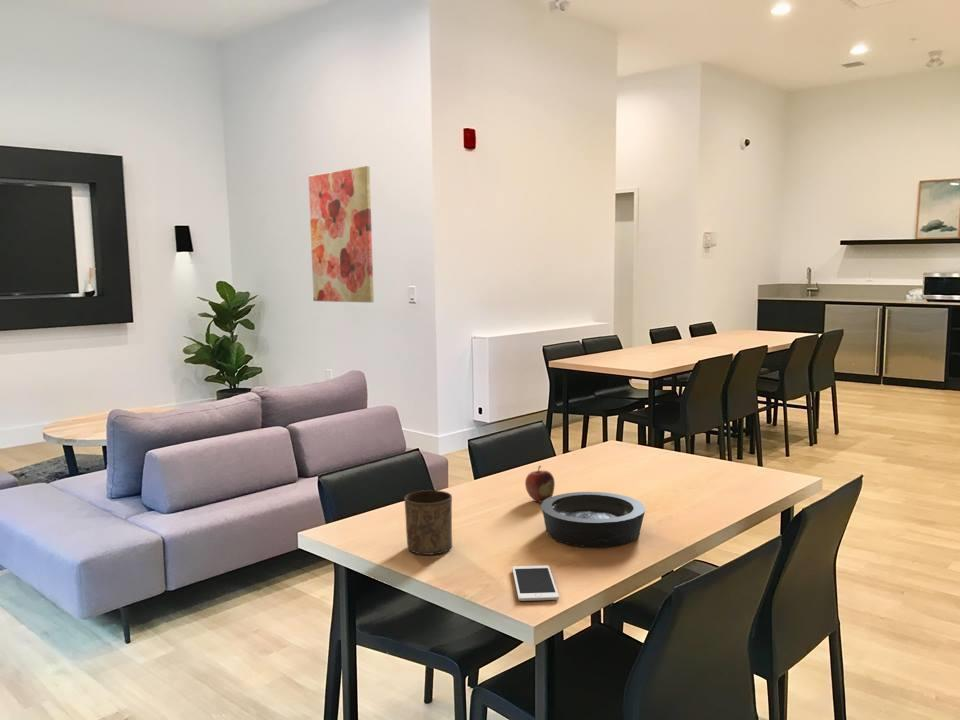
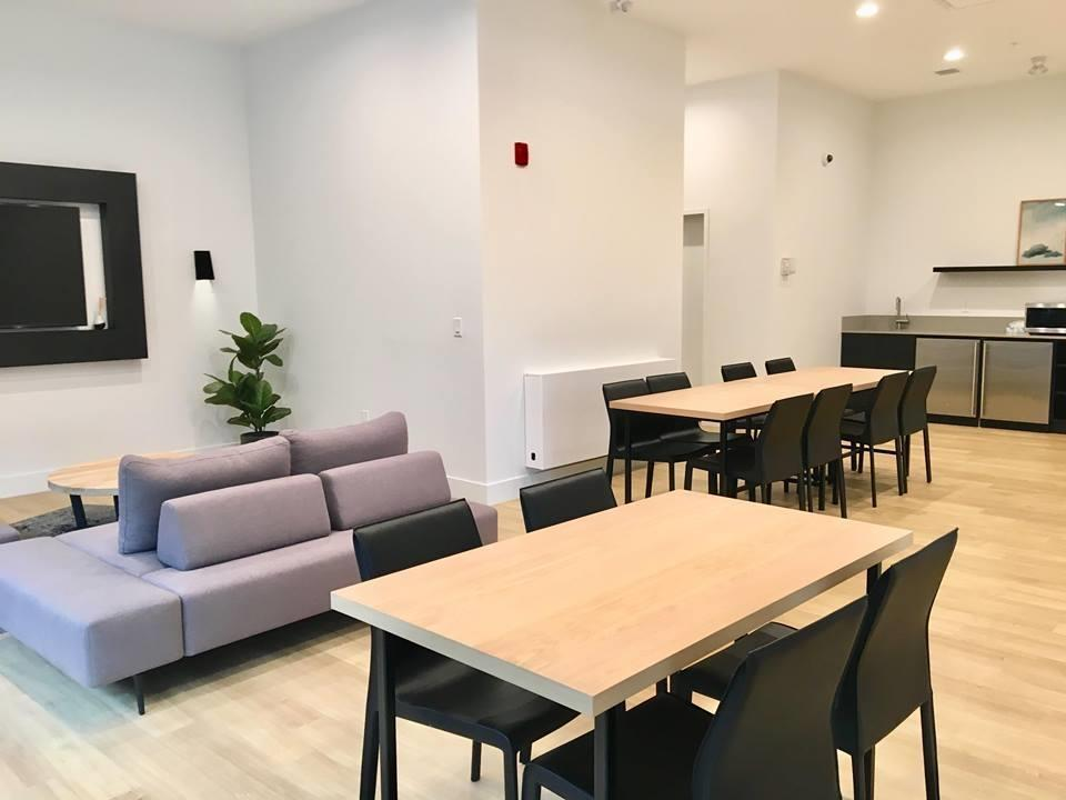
- wall art [308,165,375,304]
- bowl [540,491,646,548]
- cell phone [511,565,560,602]
- cup [403,489,453,556]
- fruit [524,465,556,504]
